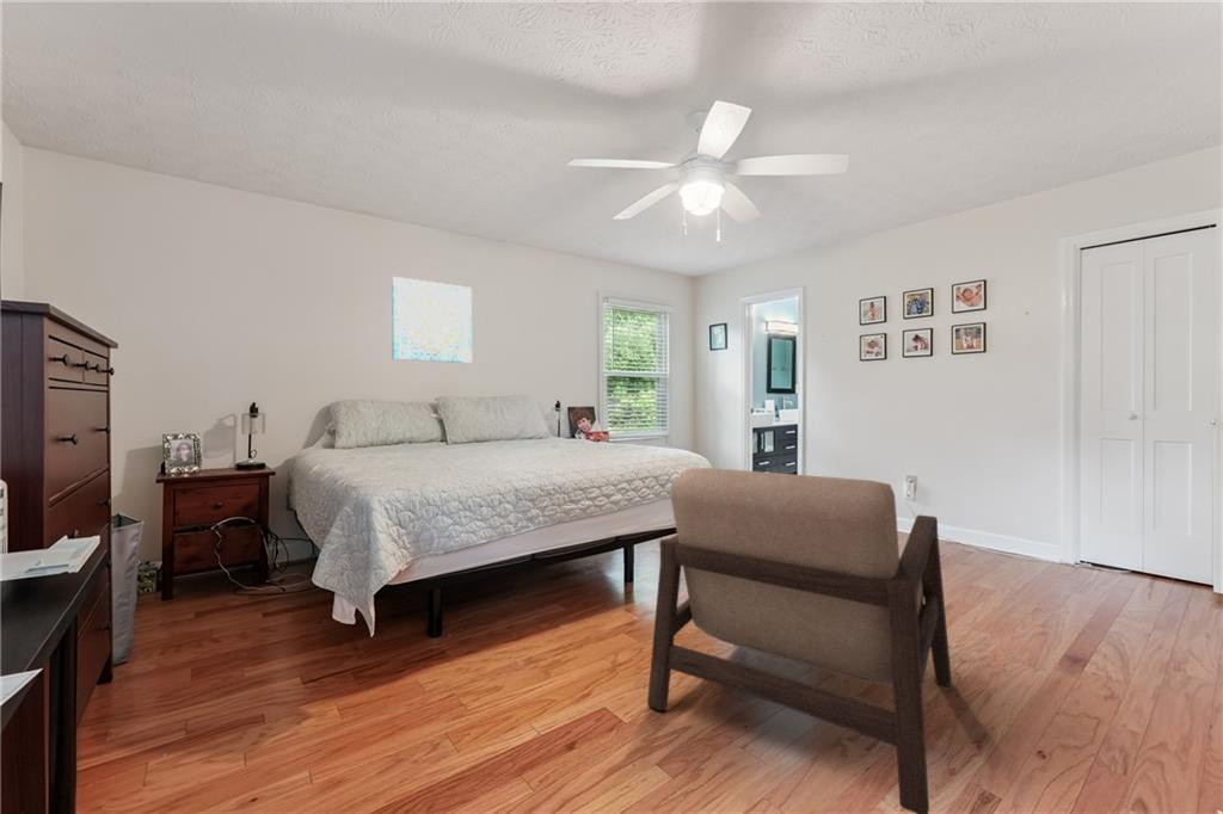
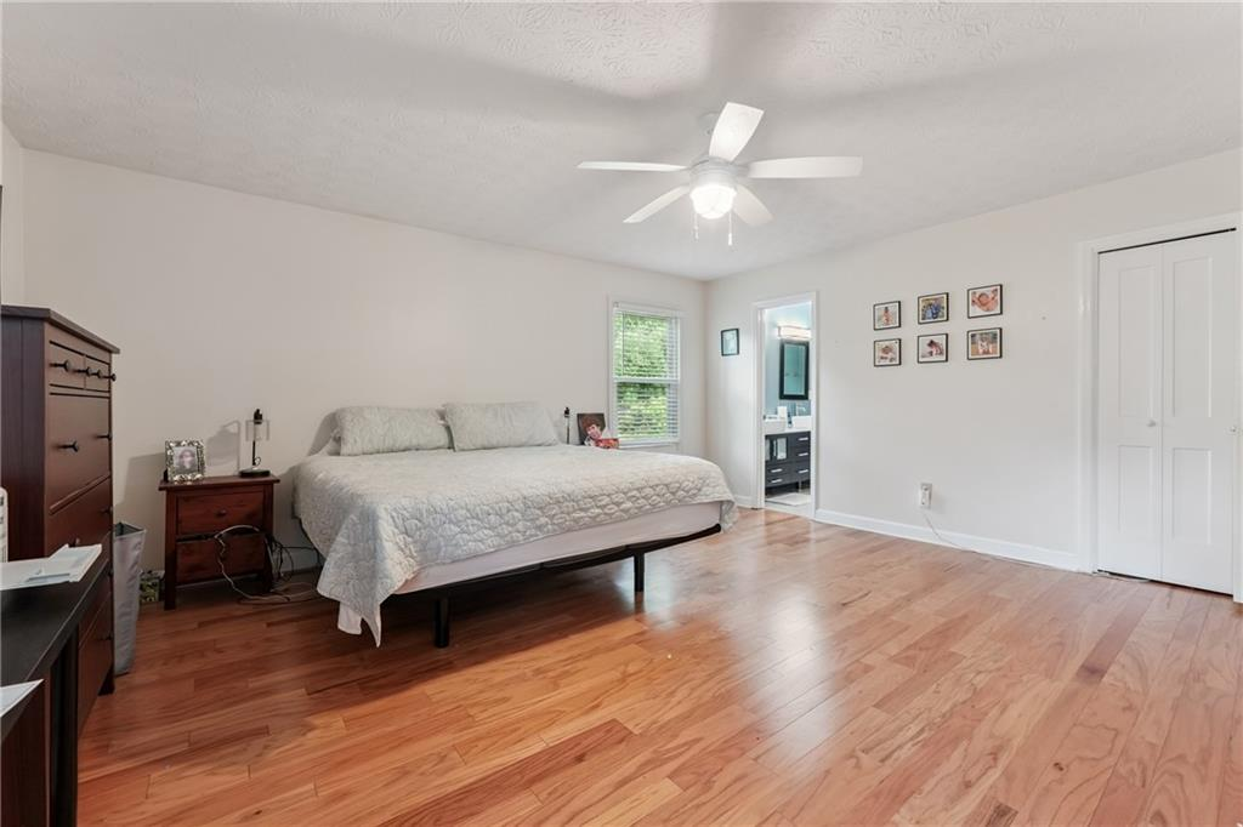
- armchair [646,467,953,814]
- wall art [391,276,473,364]
